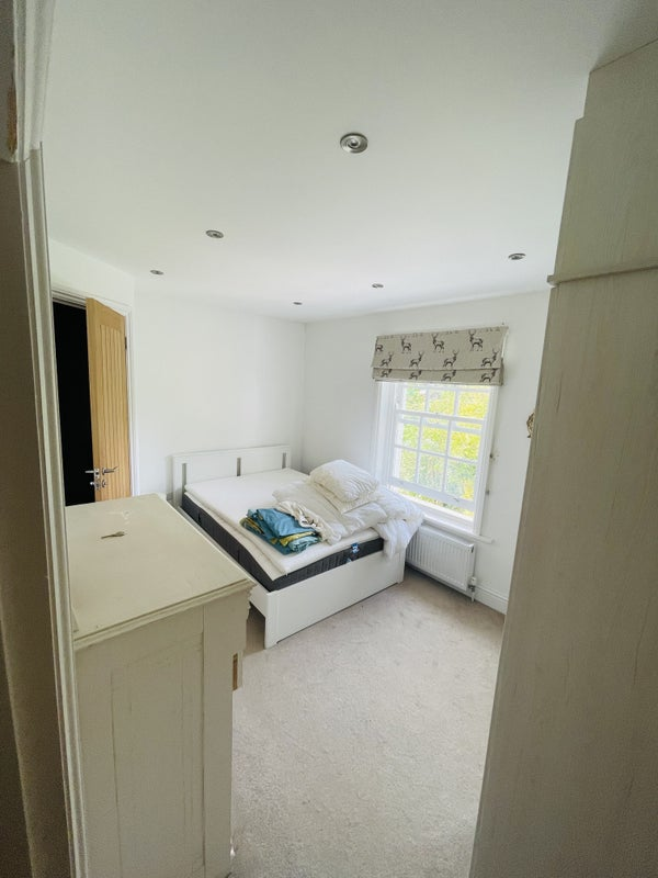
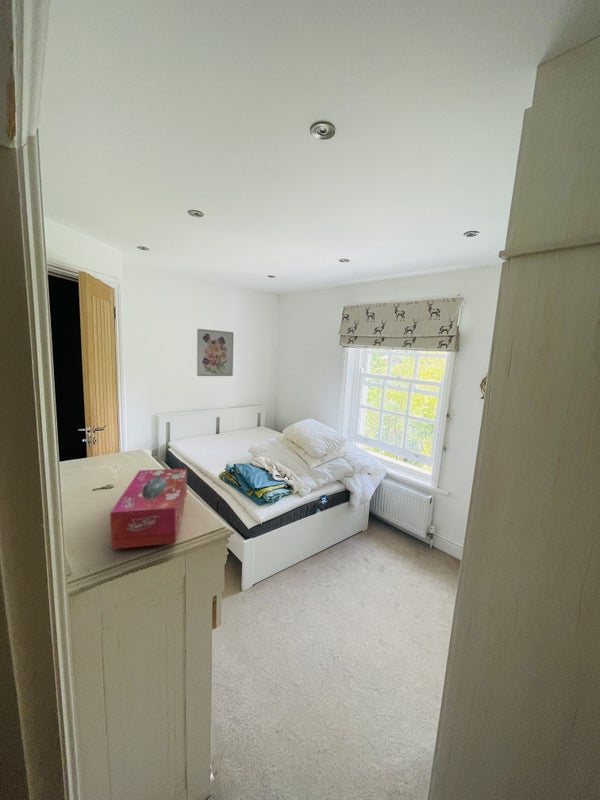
+ tissue box [109,468,188,550]
+ wall art [196,328,235,377]
